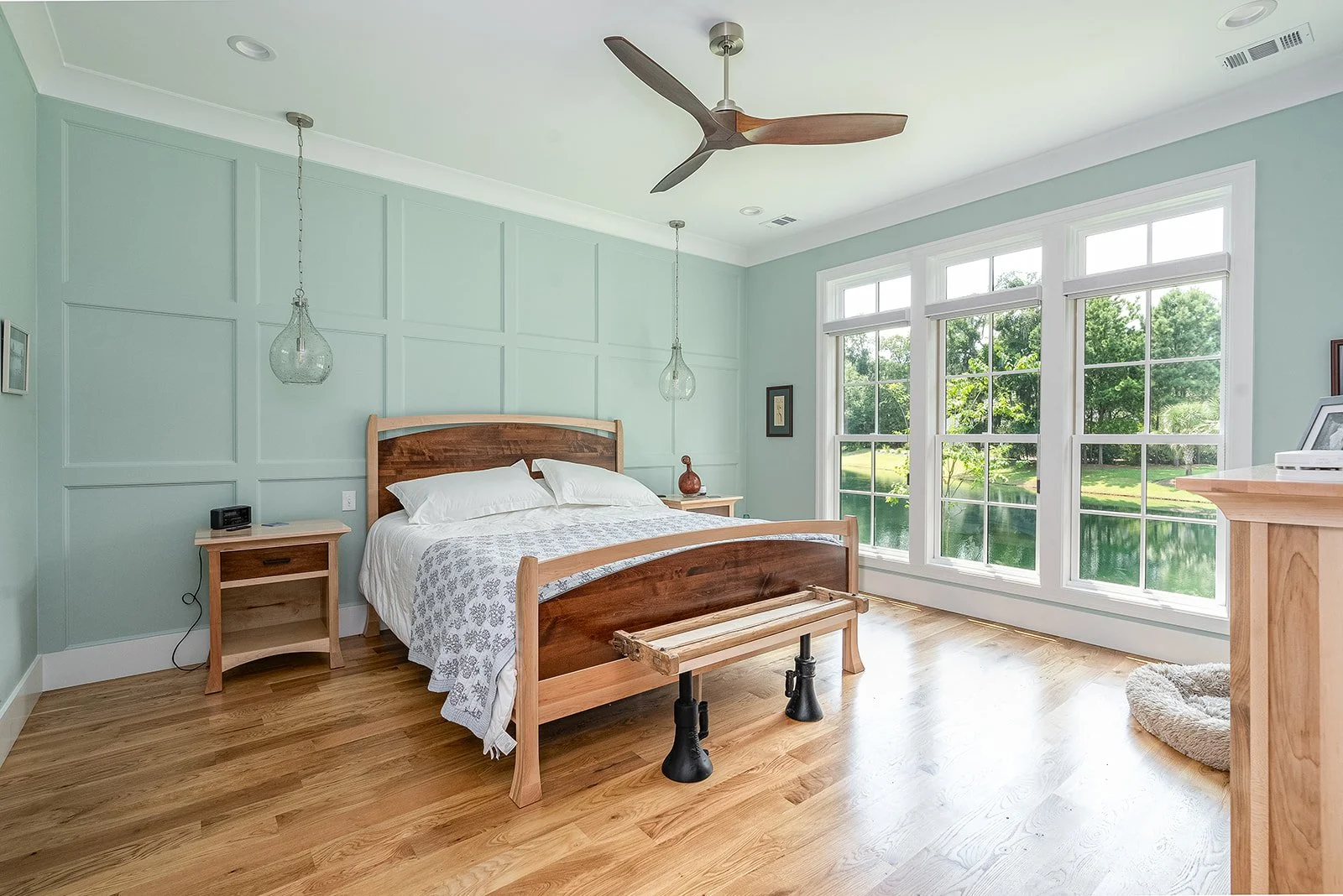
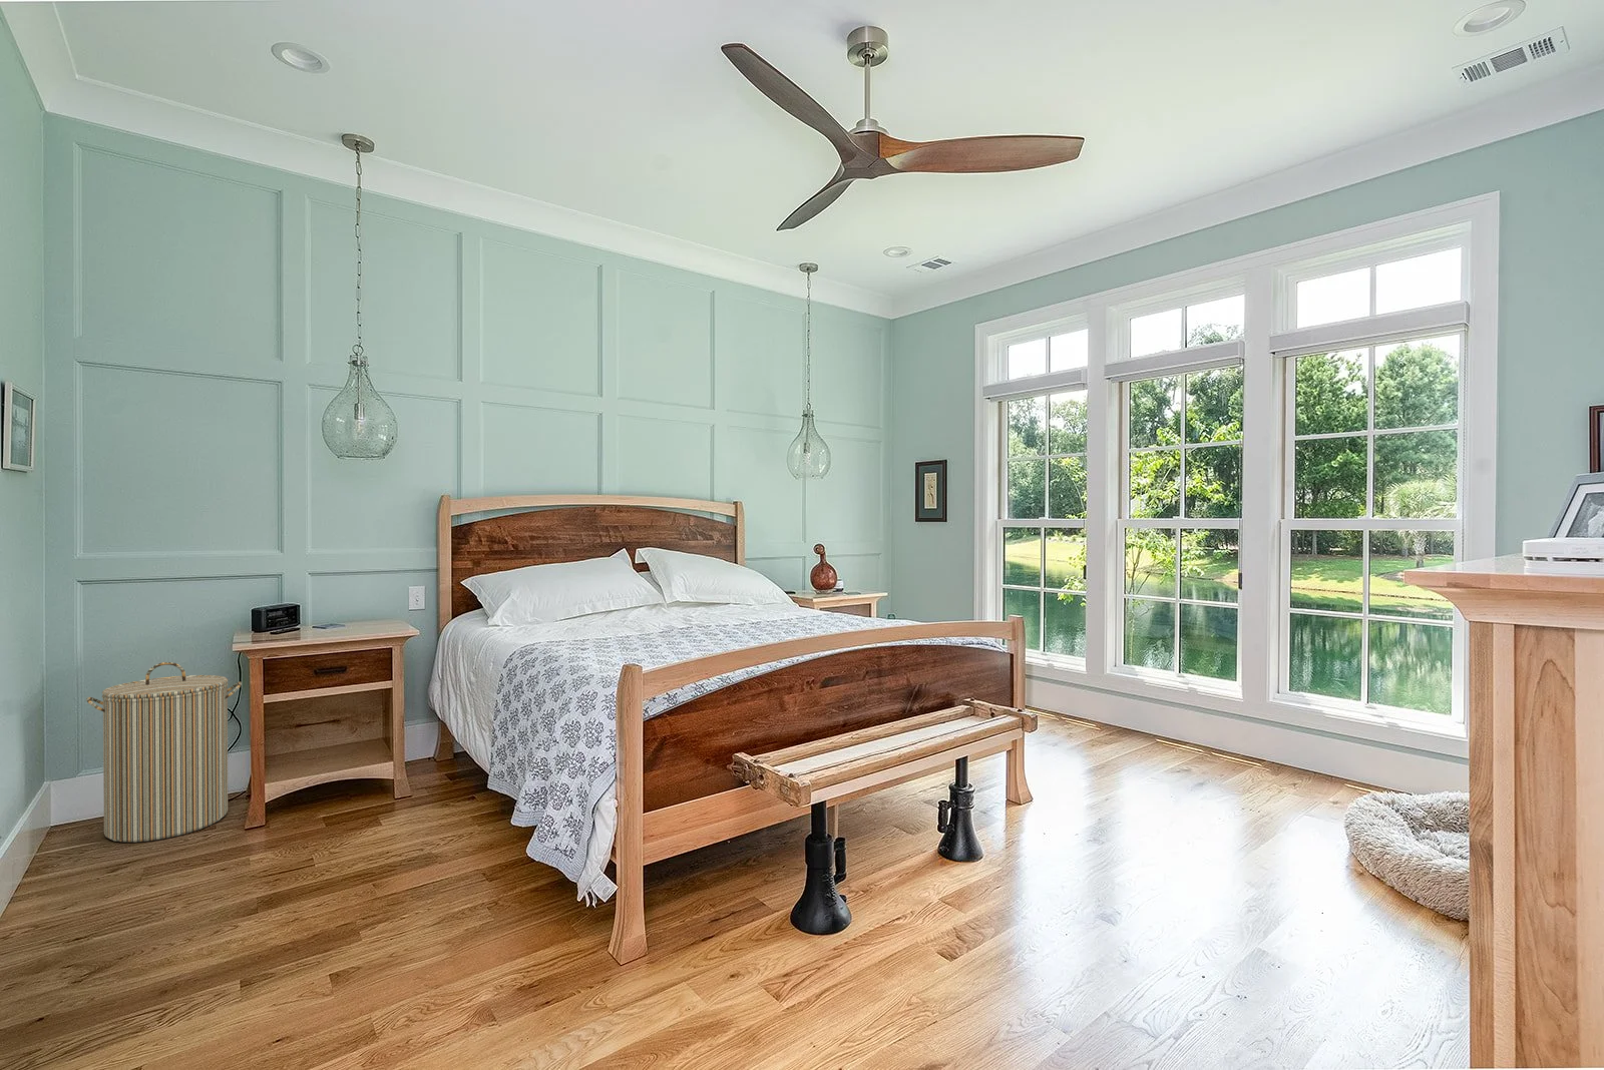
+ laundry hamper [85,662,242,843]
